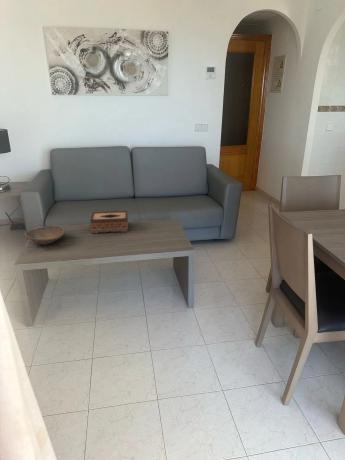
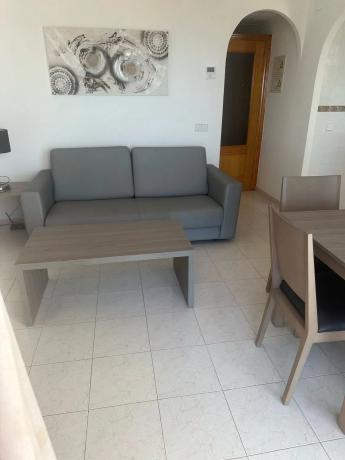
- decorative bowl [24,225,65,246]
- tissue box [89,210,129,234]
